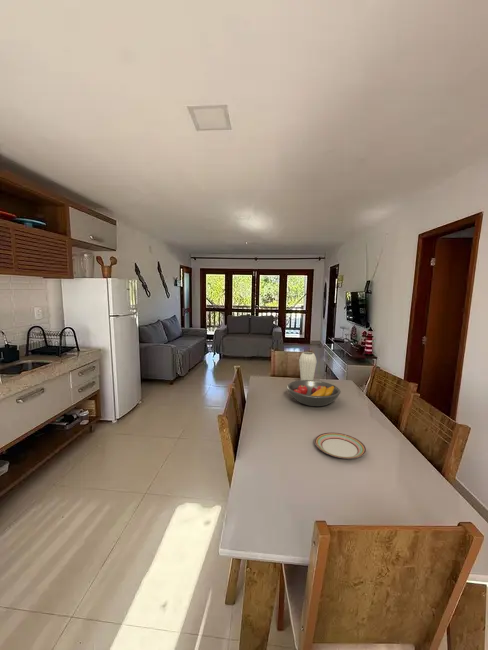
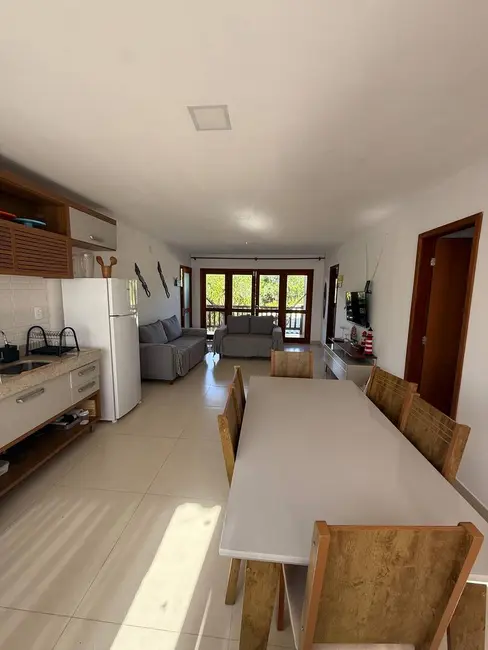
- fruit bowl [286,379,342,407]
- vase [298,351,318,380]
- plate [314,431,367,460]
